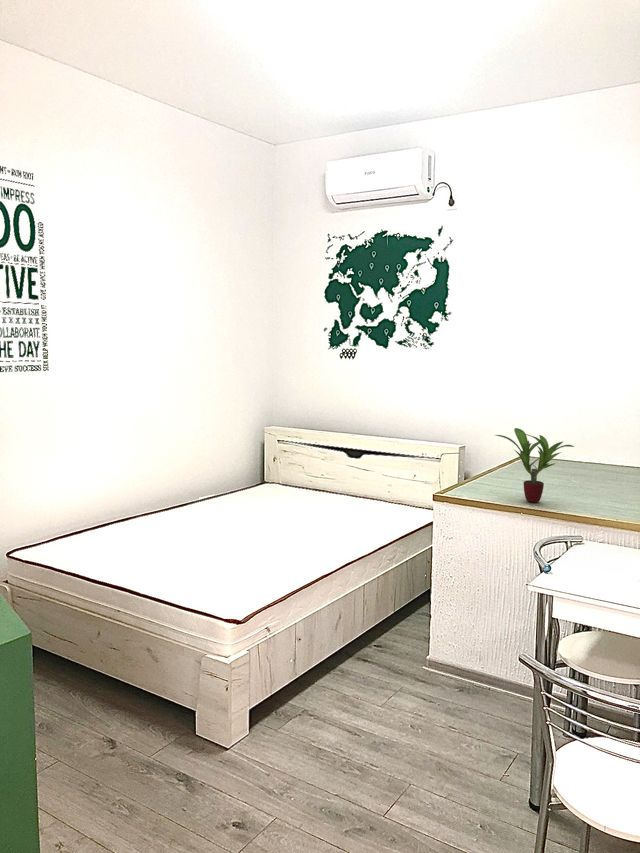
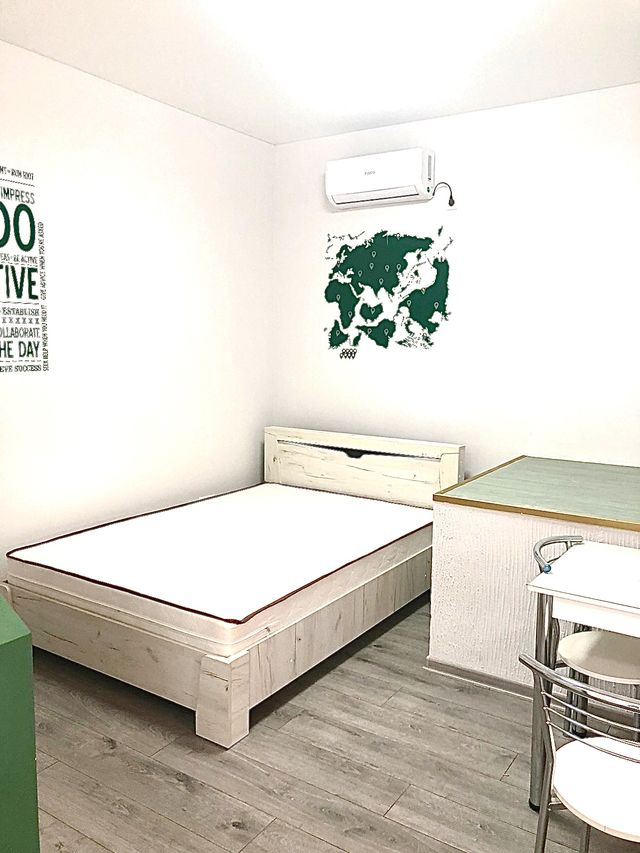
- potted plant [495,427,575,503]
